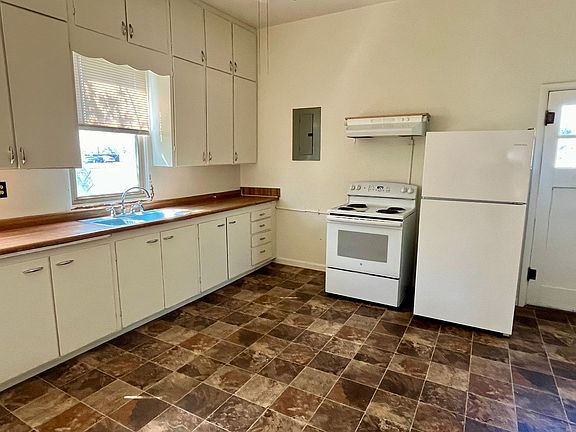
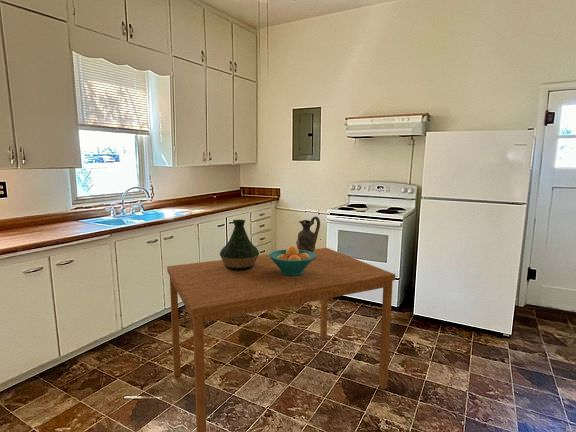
+ ceramic pitcher [295,216,321,259]
+ fruit bowl [268,245,316,276]
+ dining table [166,247,396,432]
+ vase [219,219,260,271]
